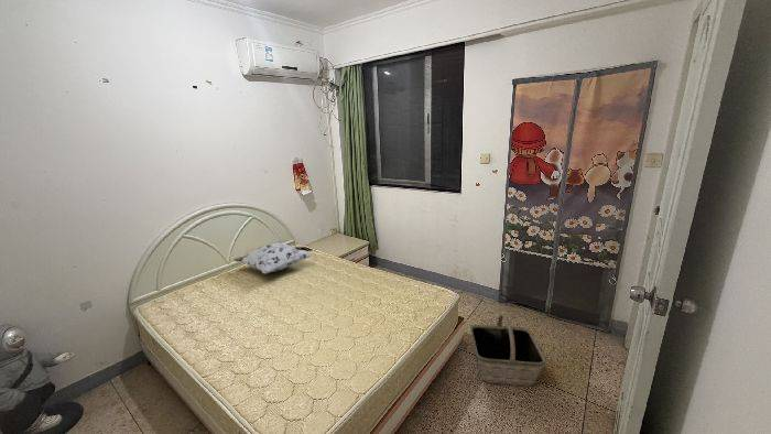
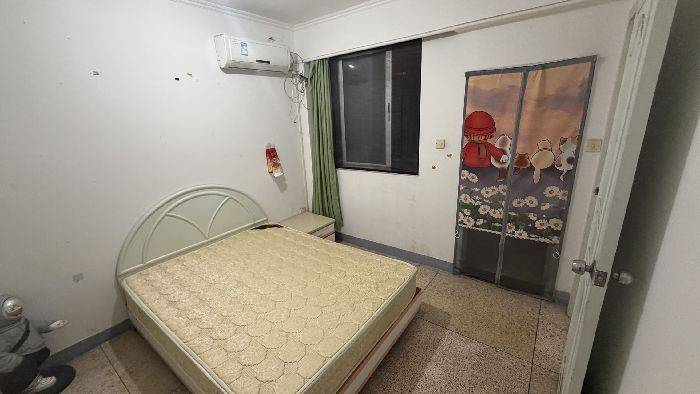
- basket [469,314,547,388]
- decorative pillow [232,242,313,274]
